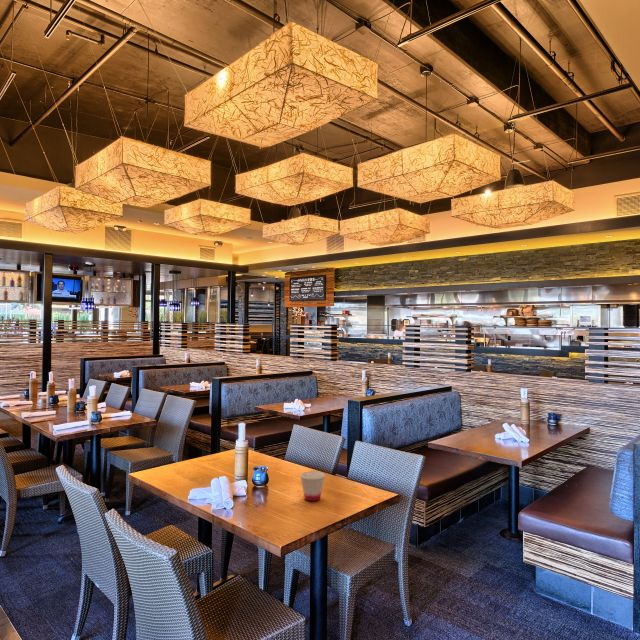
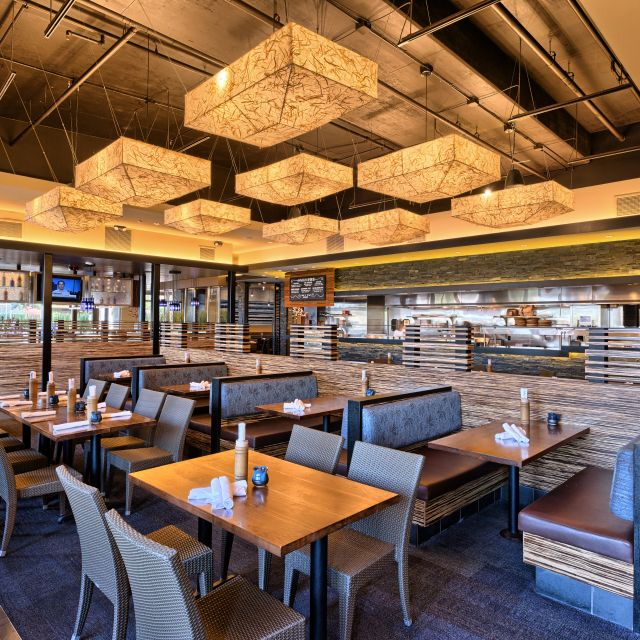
- cup [299,471,326,502]
